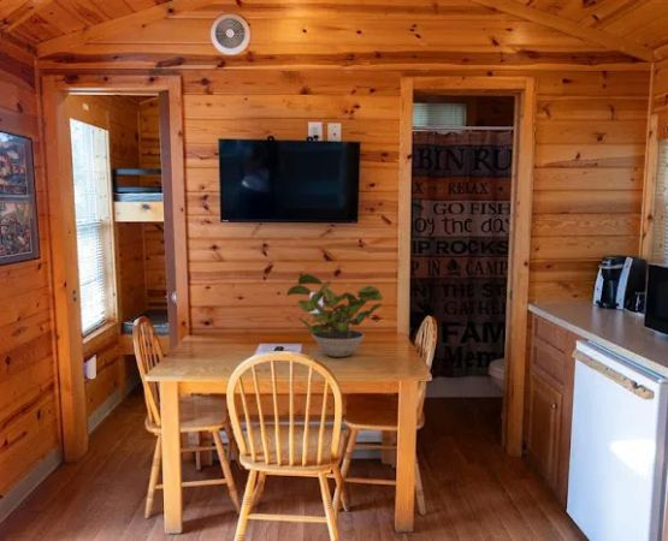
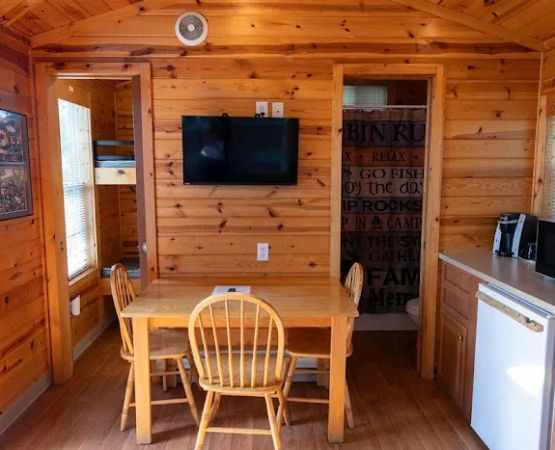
- potted plant [285,273,384,358]
